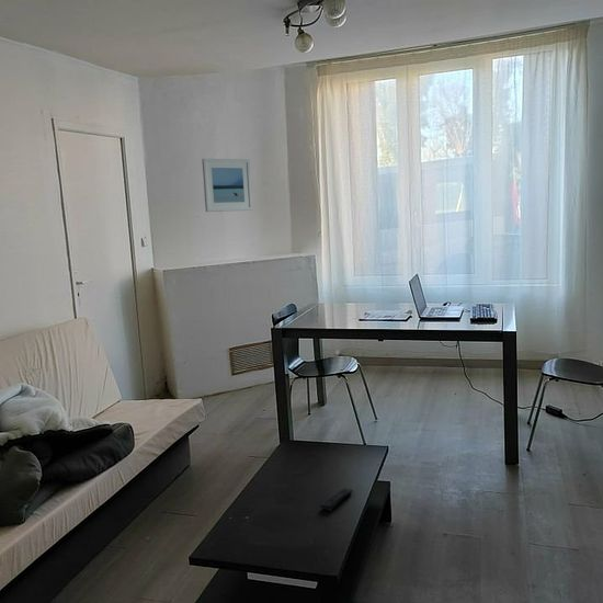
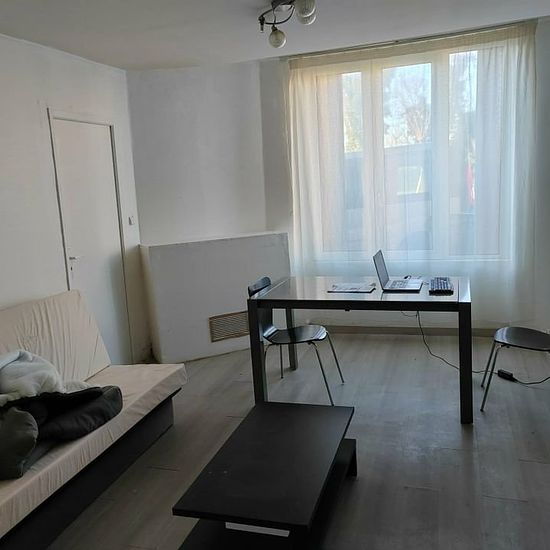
- remote control [319,487,354,512]
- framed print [201,158,253,213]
